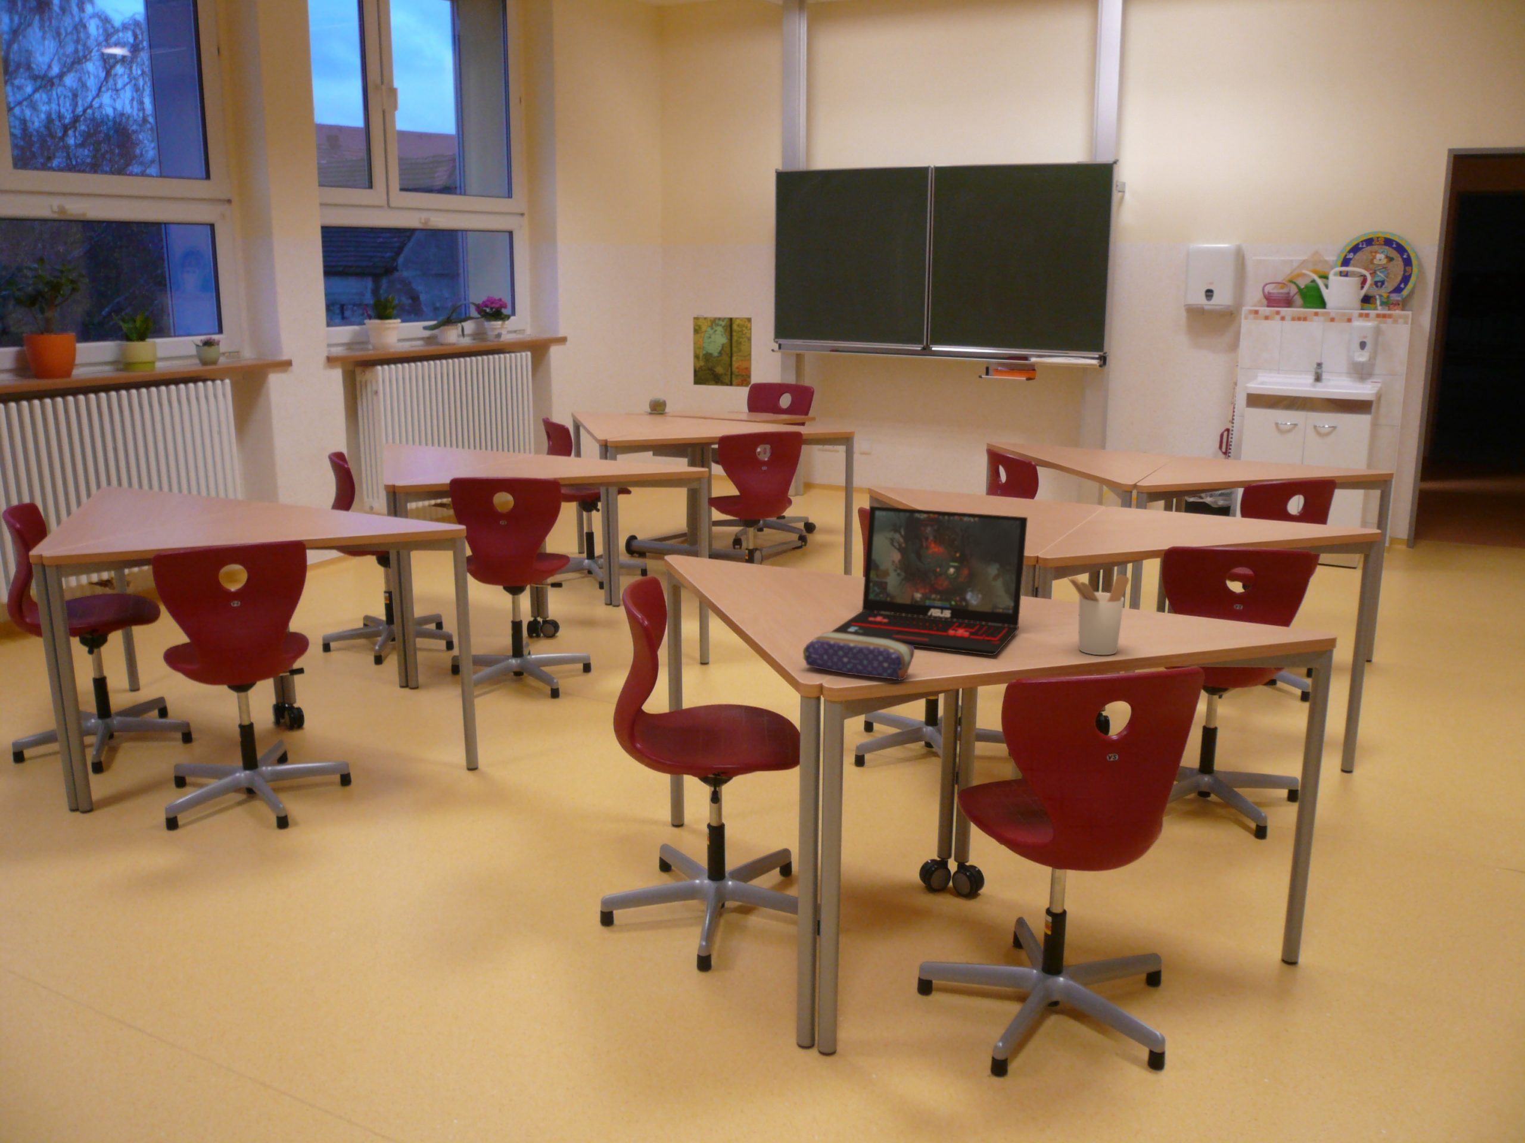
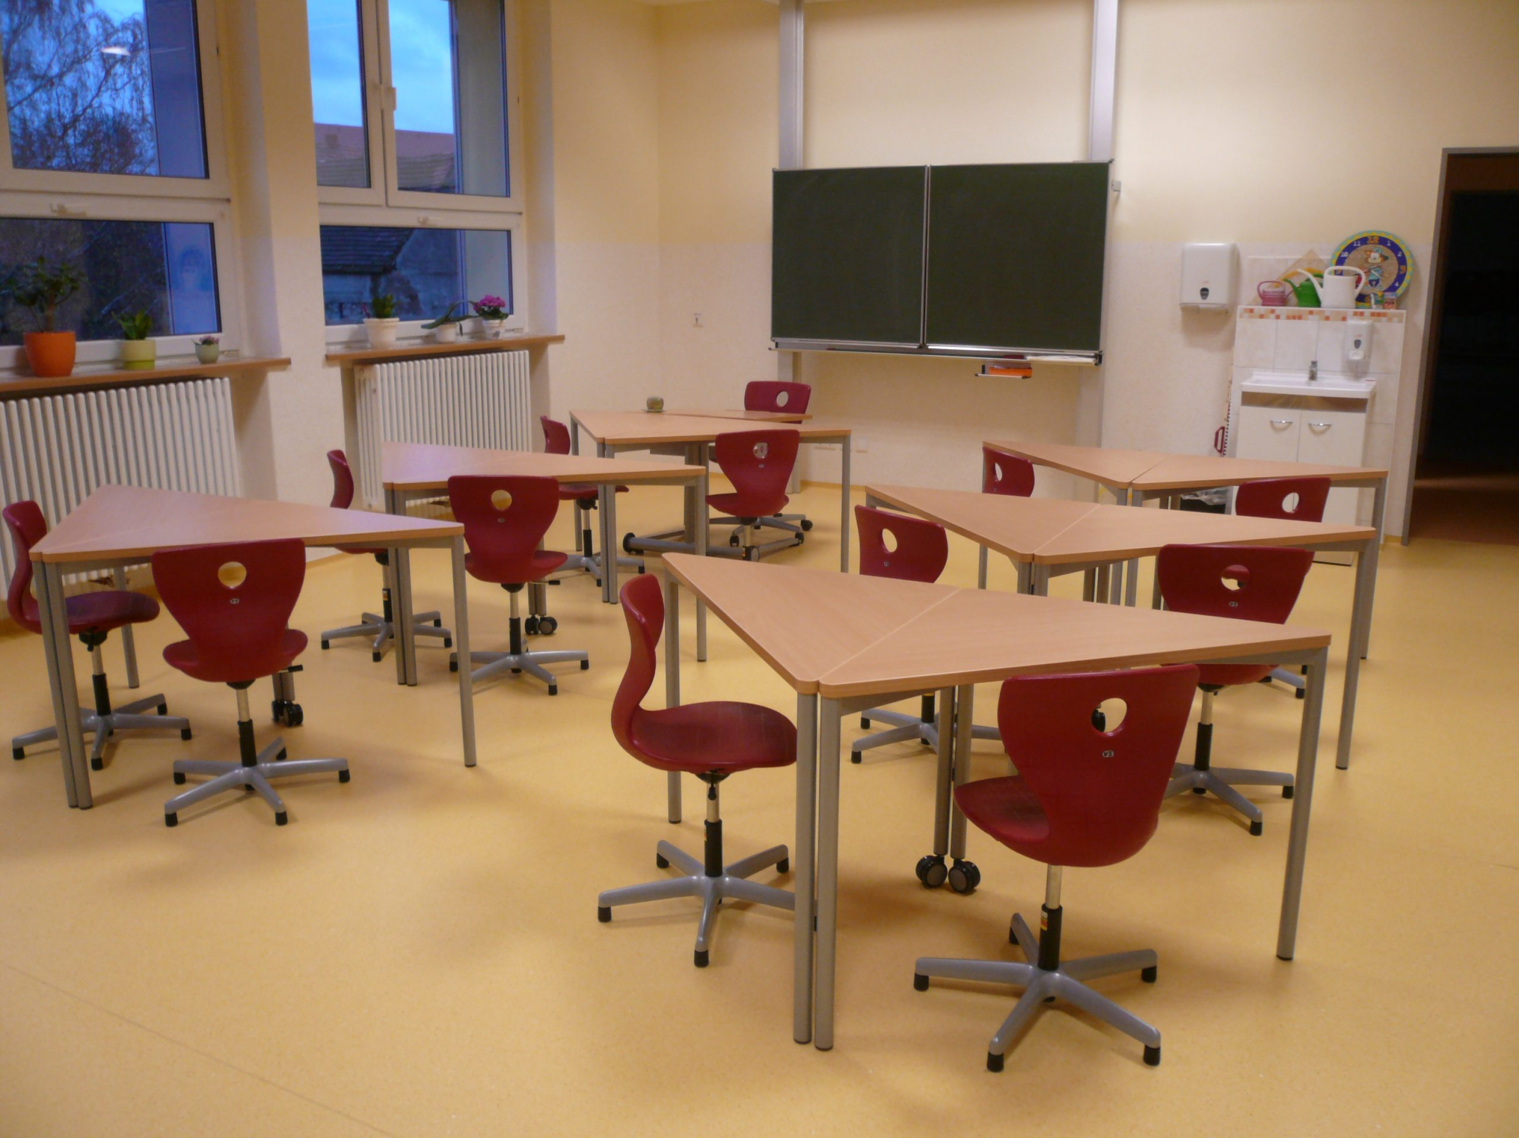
- pencil case [802,632,915,681]
- laptop [831,505,1028,656]
- map [693,316,753,388]
- utensil holder [1066,574,1130,656]
